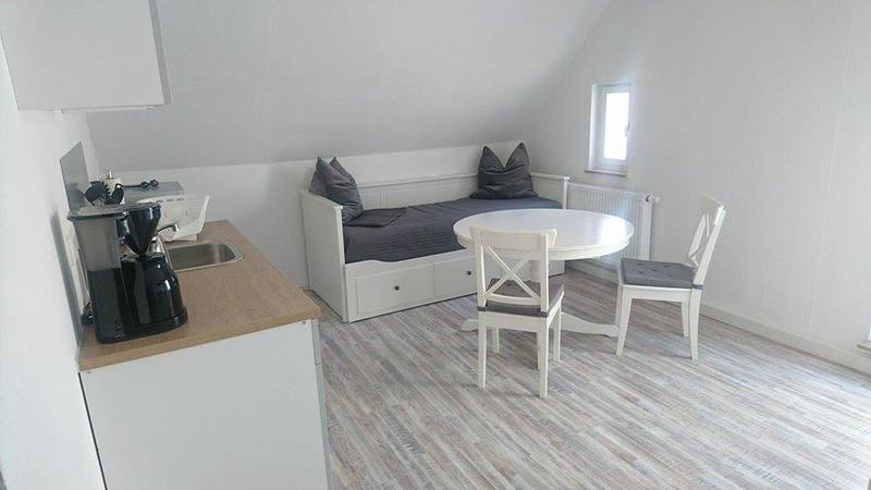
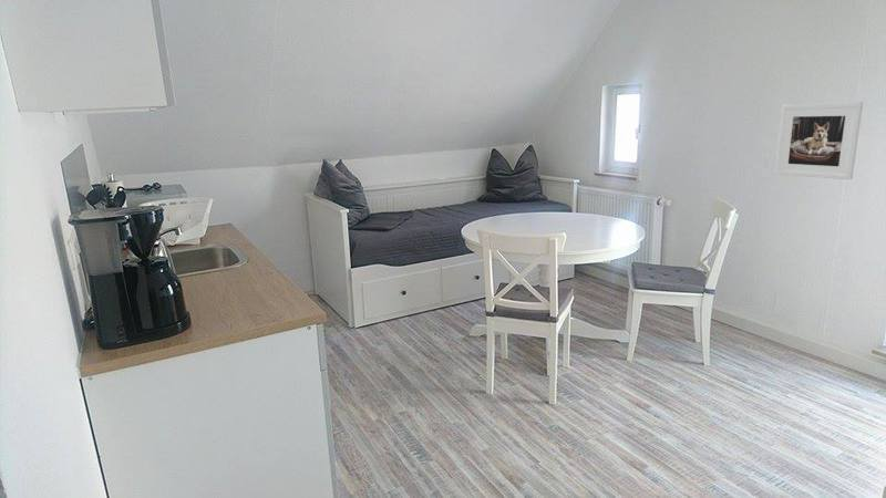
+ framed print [774,102,864,180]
